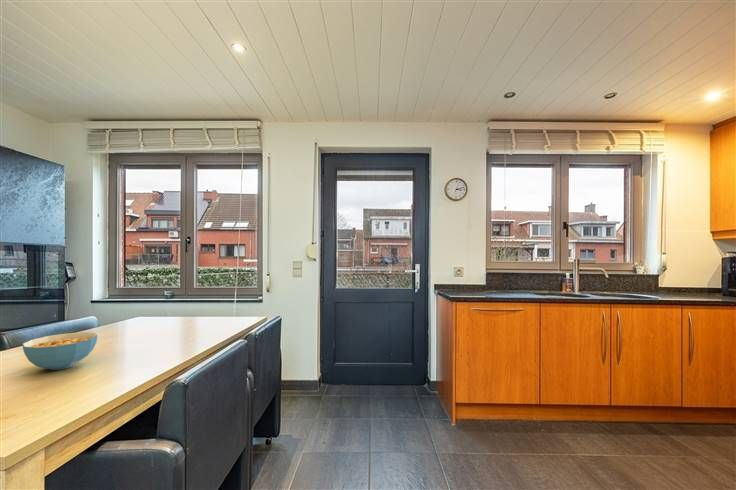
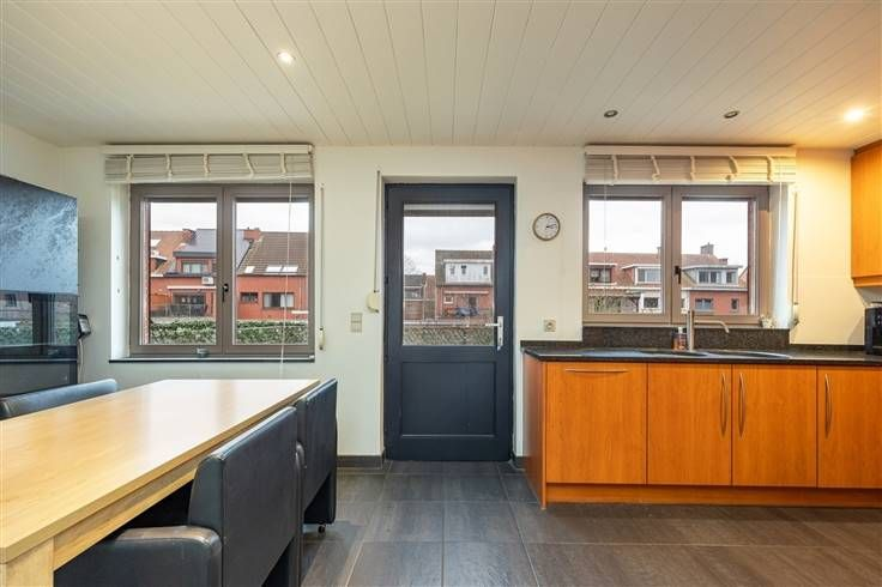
- cereal bowl [21,331,99,371]
